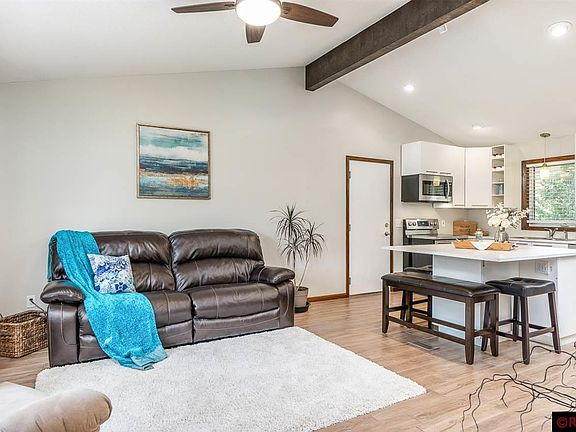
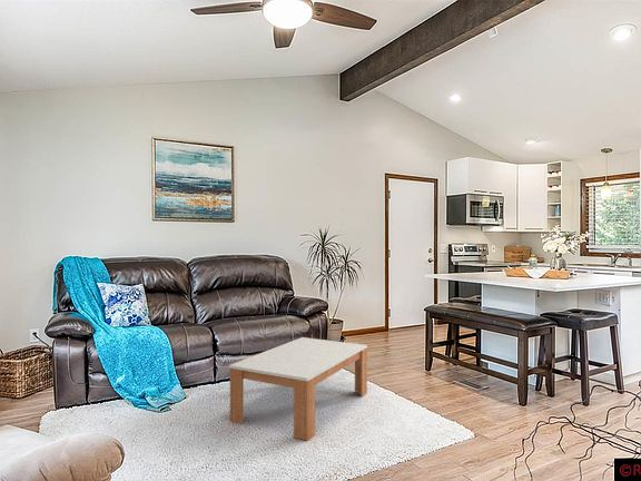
+ coffee table [228,336,368,441]
